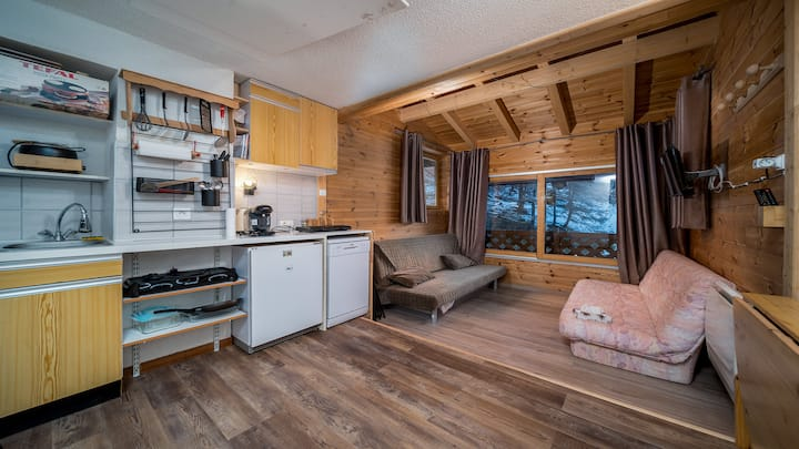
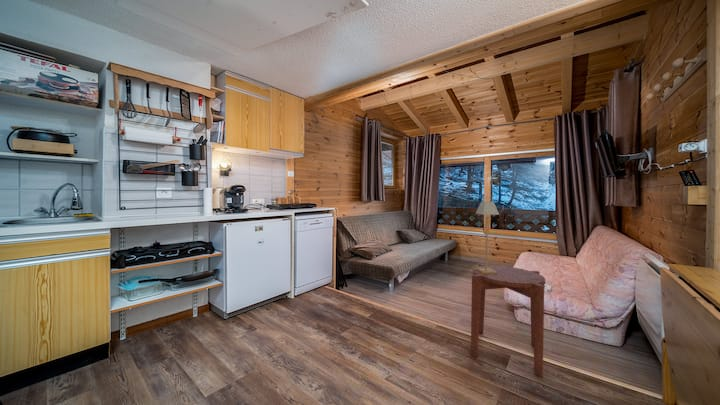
+ table lamp [475,201,500,274]
+ side table [470,263,546,378]
